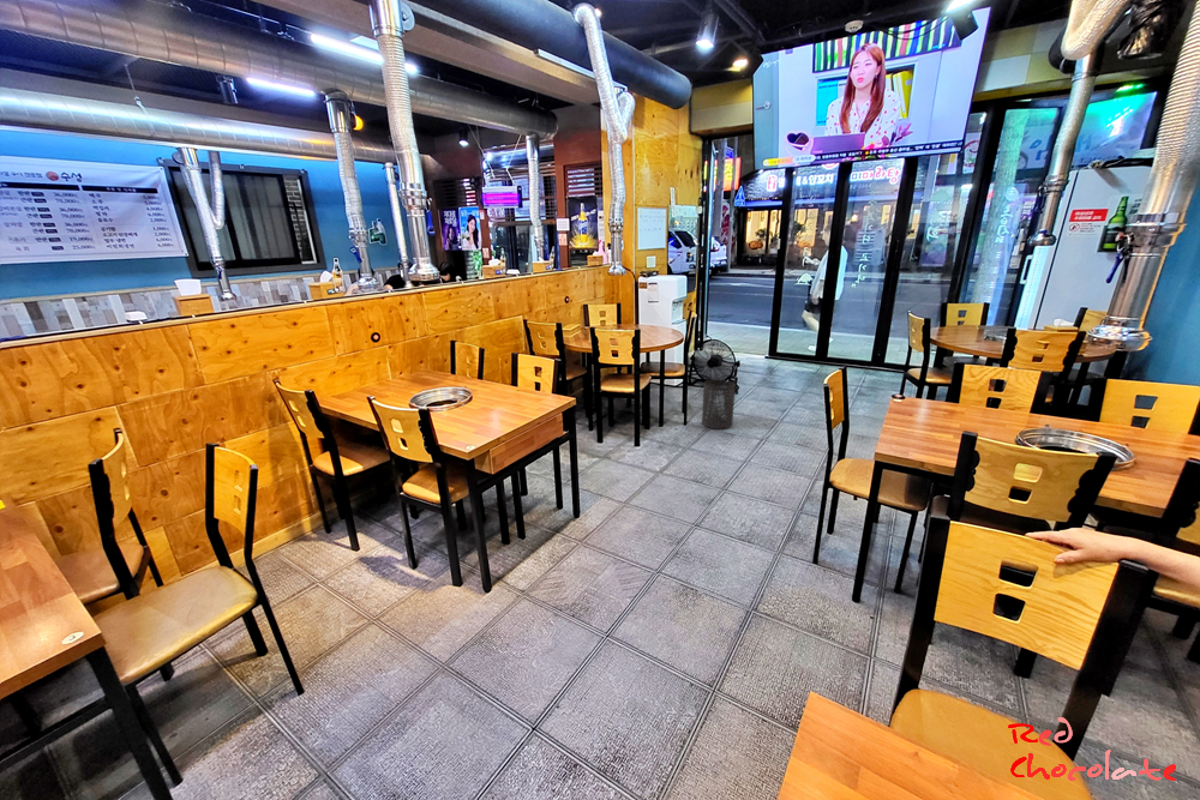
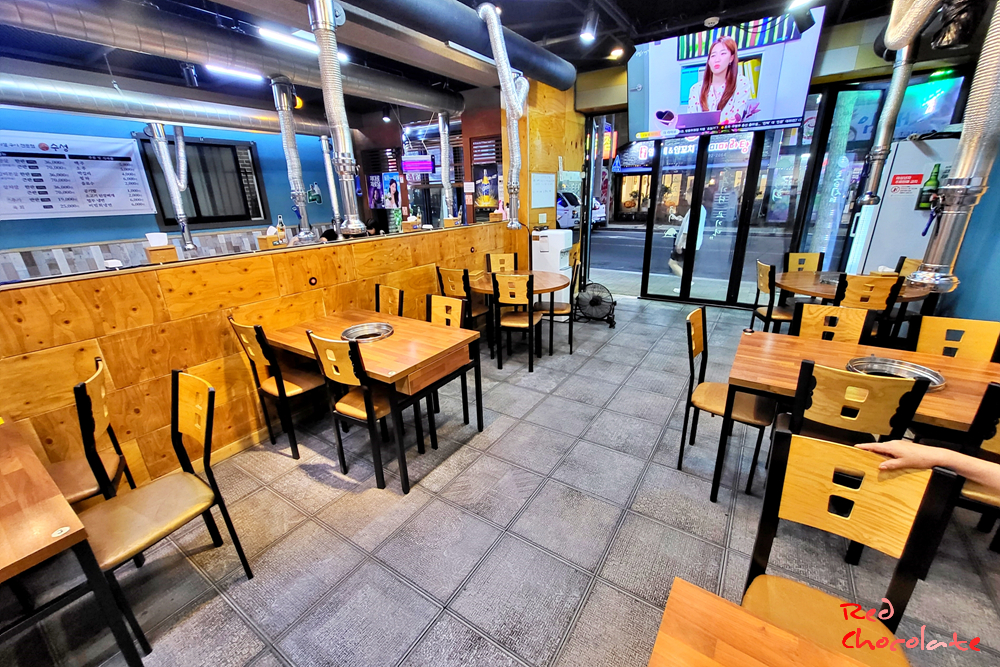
- trash can [701,379,737,429]
